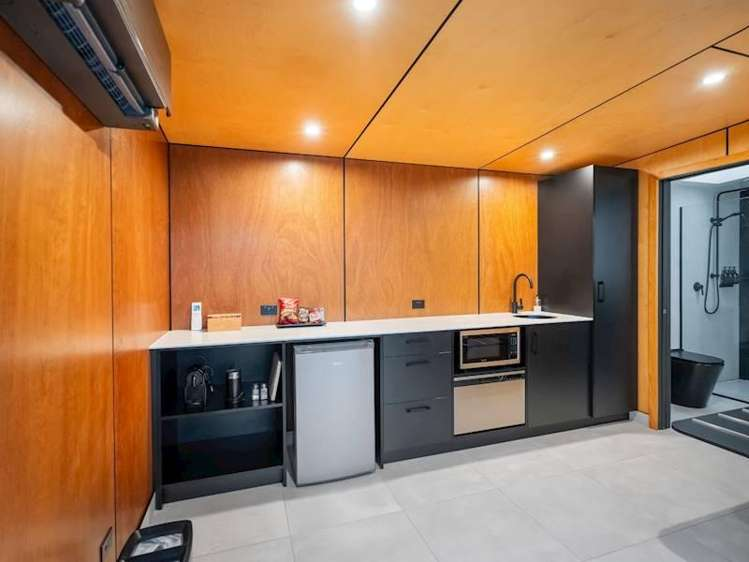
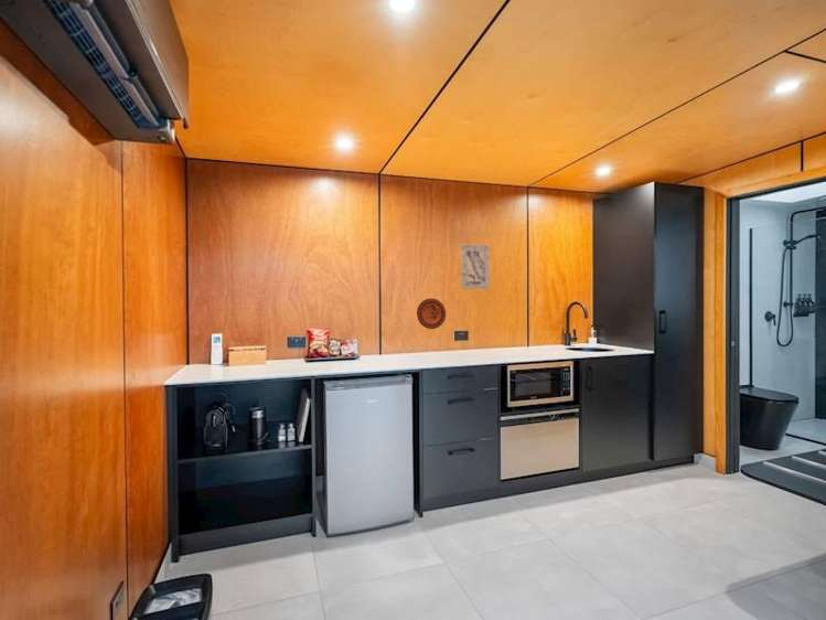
+ wall art [460,243,491,290]
+ decorative plate [416,298,447,330]
